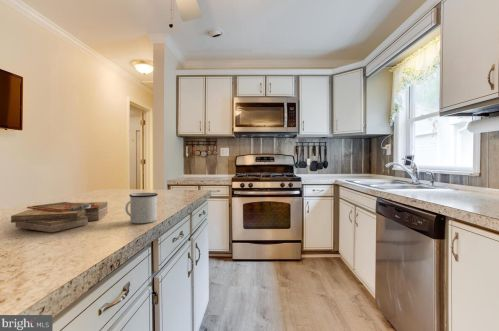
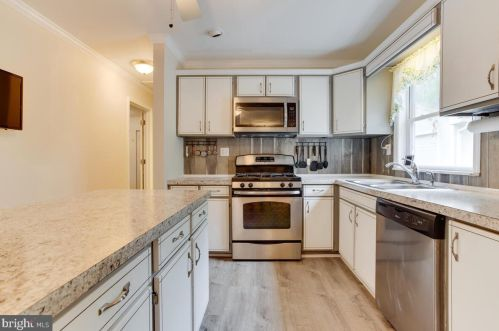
- mug [124,192,159,224]
- clipboard [10,201,108,233]
